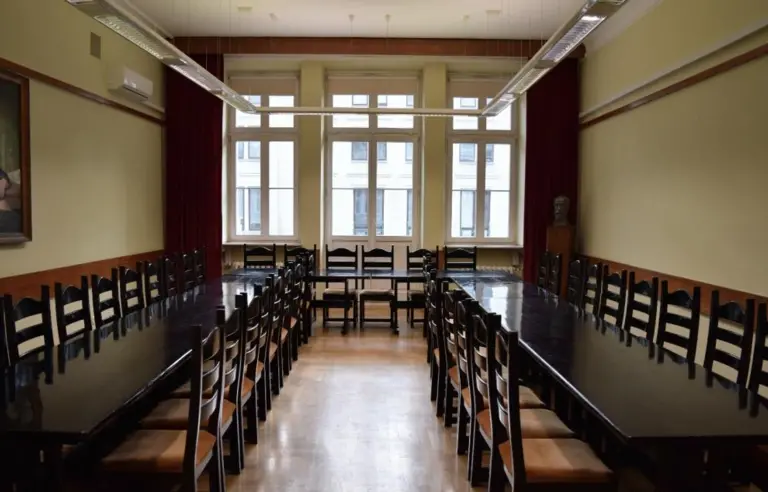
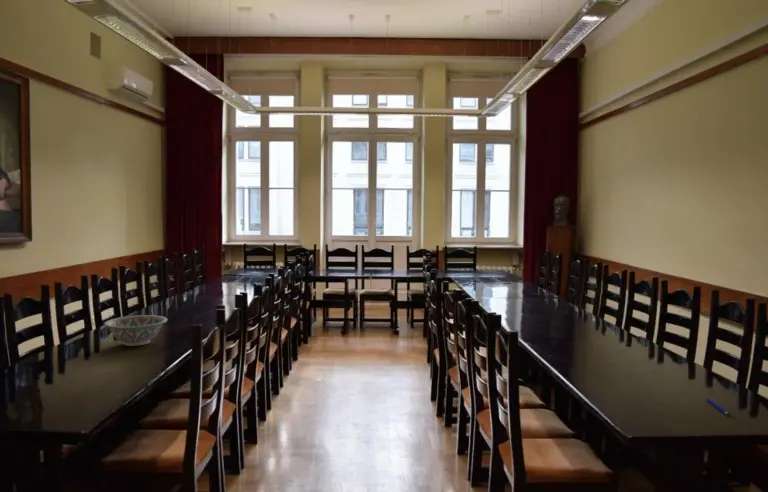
+ pen [705,398,730,416]
+ decorative bowl [103,314,168,347]
